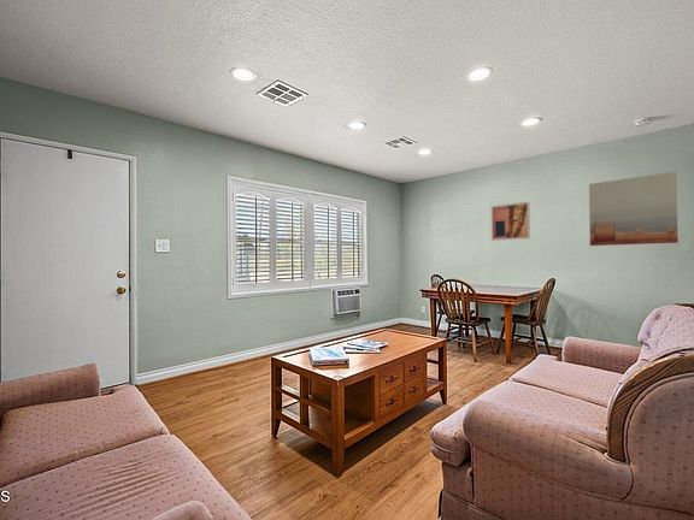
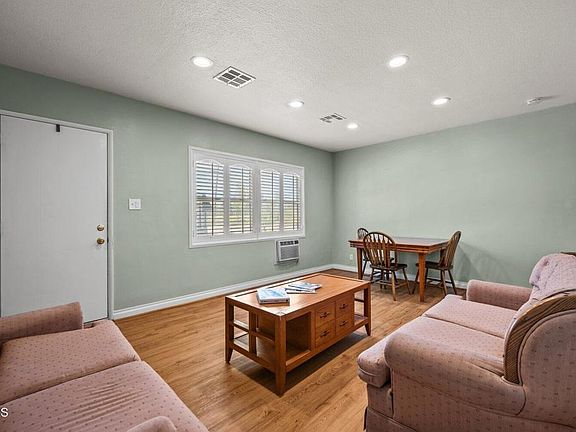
- wall art [588,171,680,247]
- wall art [490,201,531,242]
